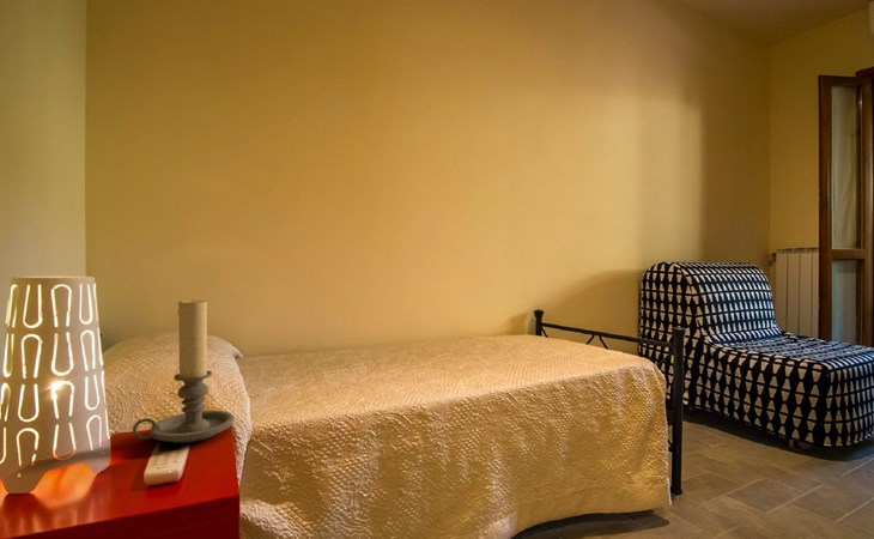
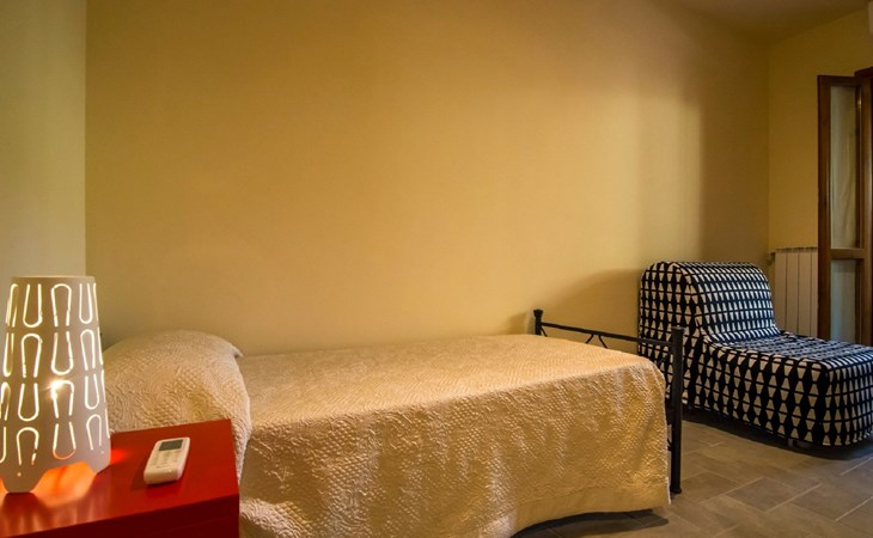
- candle holder [132,297,235,444]
